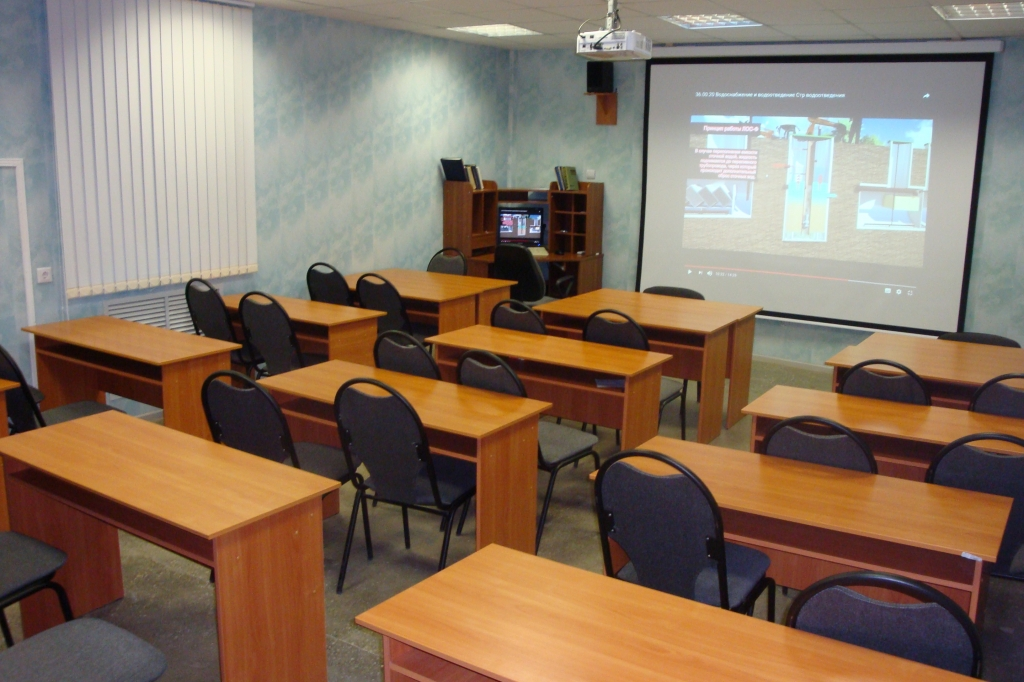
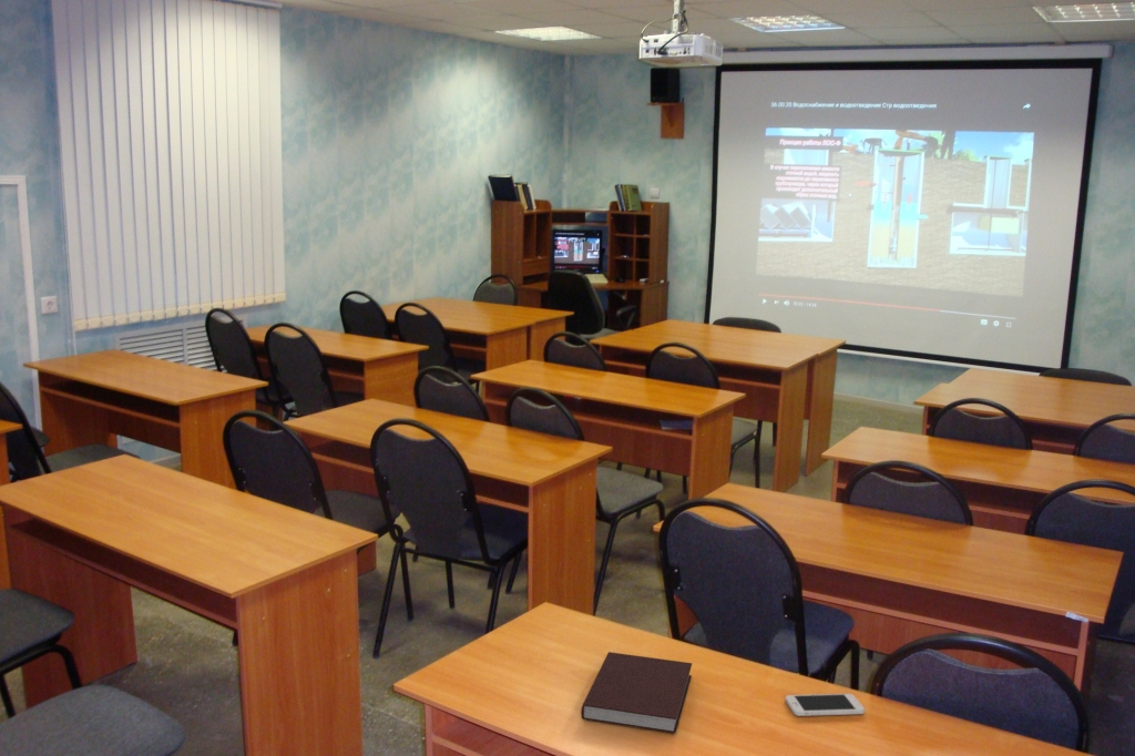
+ smartphone [784,693,866,717]
+ notebook [580,651,693,735]
